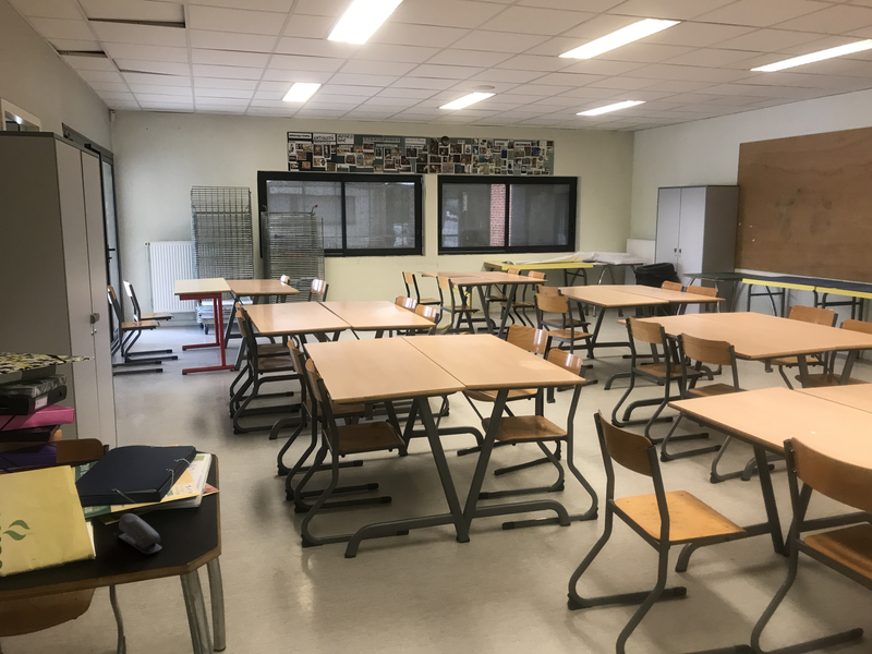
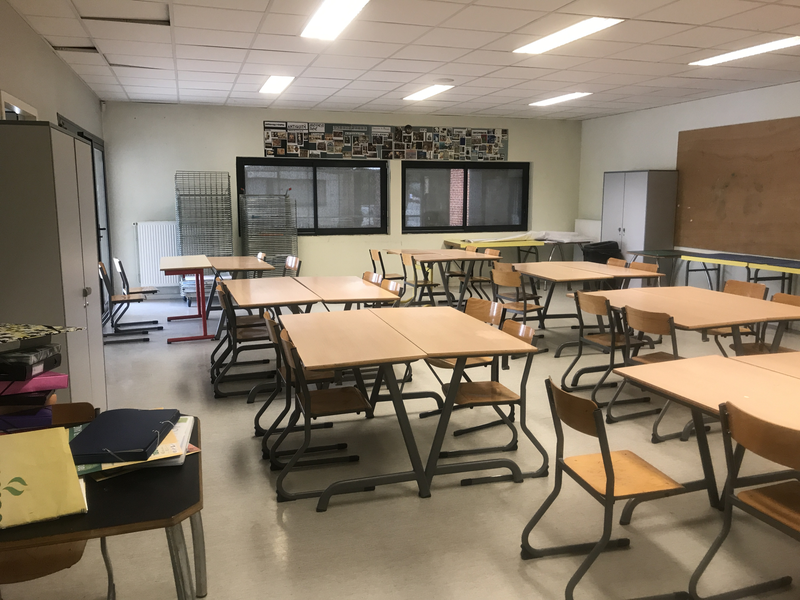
- stapler [118,512,162,555]
